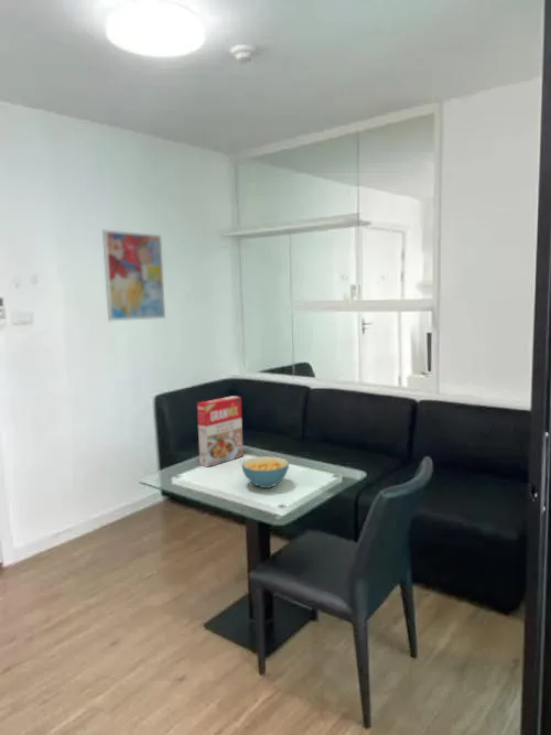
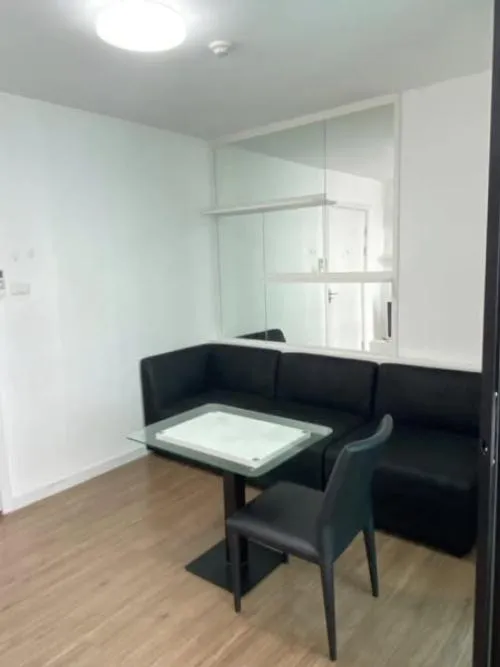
- wall art [101,228,166,322]
- cereal bowl [240,455,290,489]
- cereal box [196,394,245,468]
